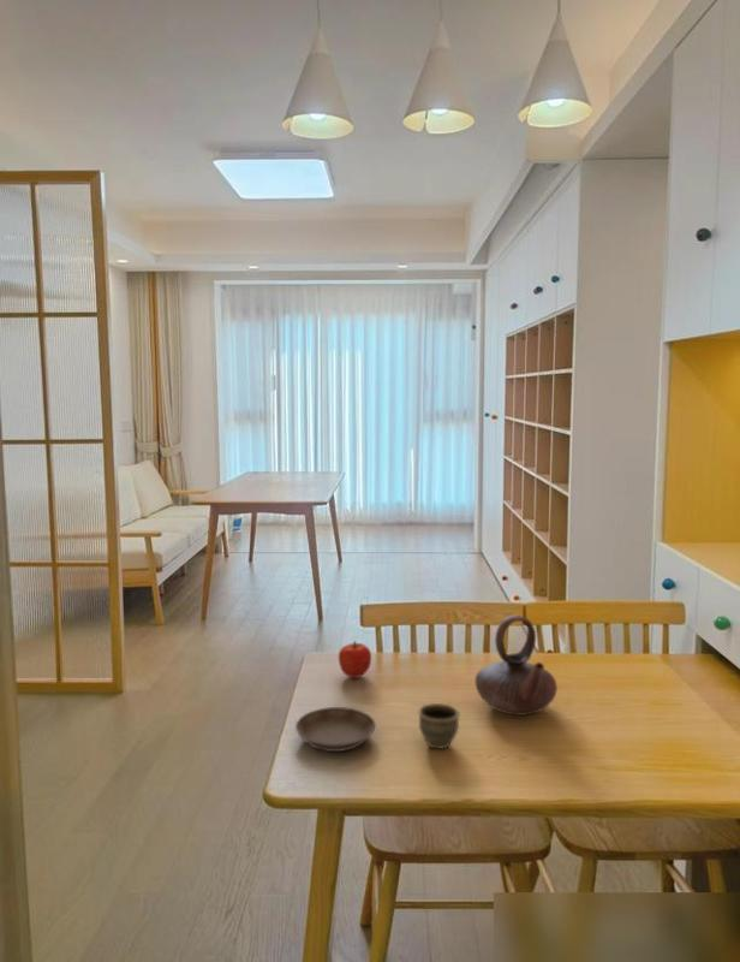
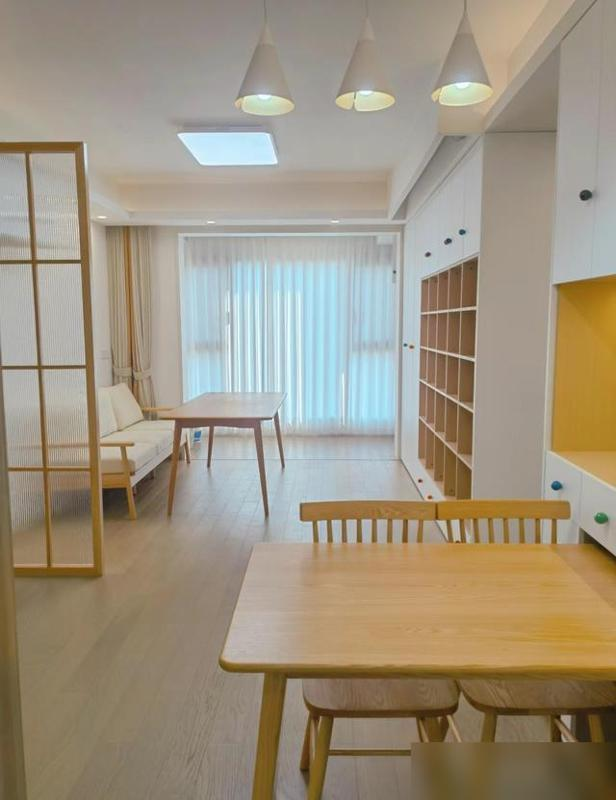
- saucer [294,706,377,753]
- fruit [338,640,372,679]
- cup [417,702,461,750]
- teapot [475,614,559,717]
